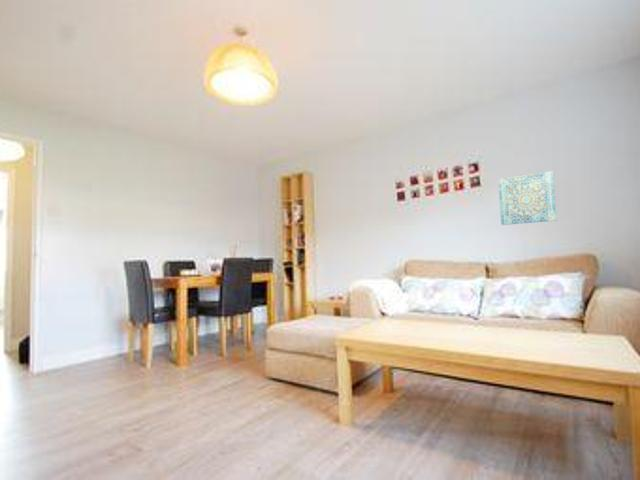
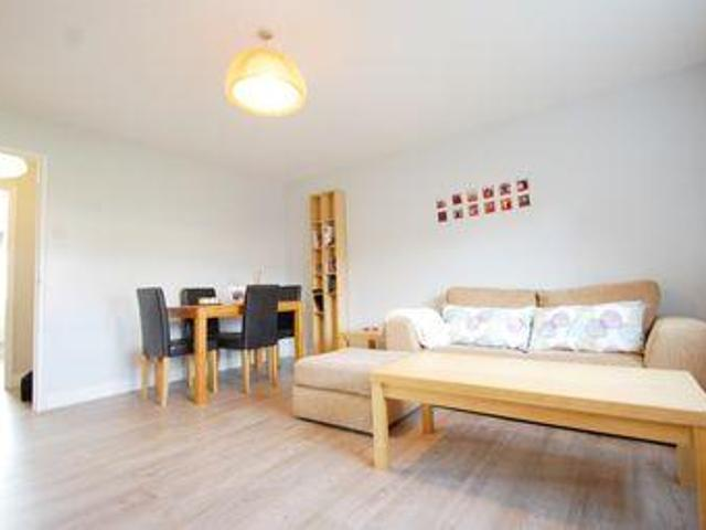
- wall art [497,170,558,226]
